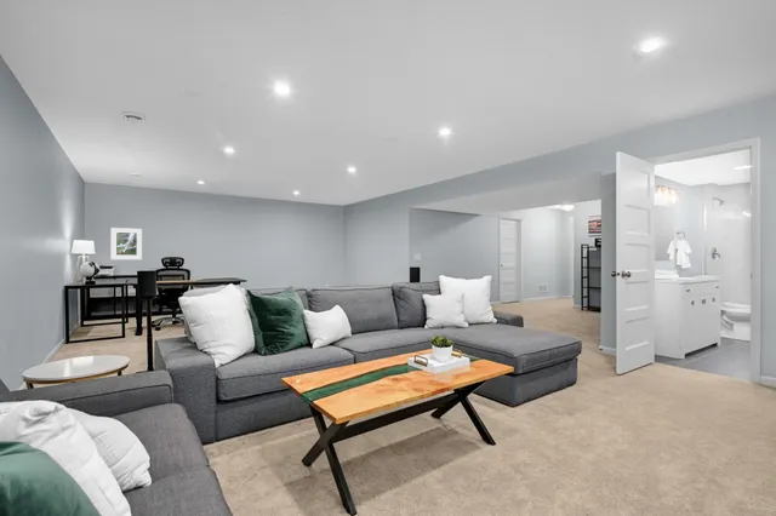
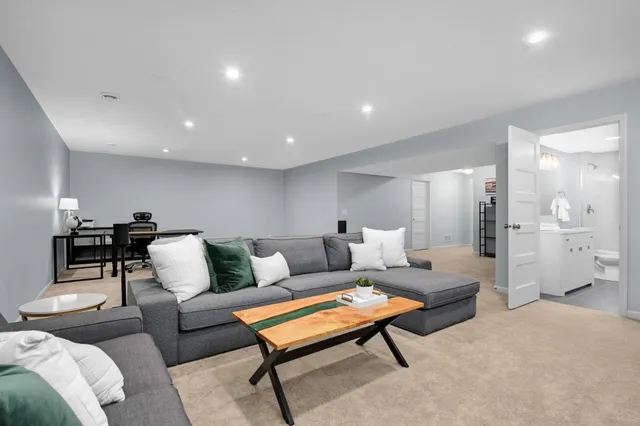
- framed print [110,227,143,260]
